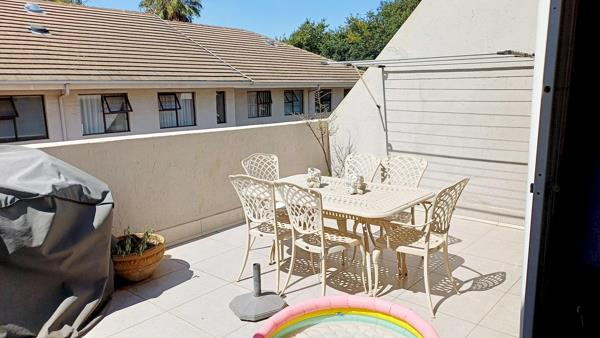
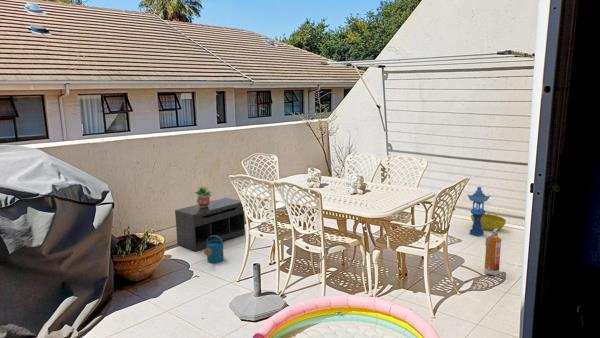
+ watering can [203,235,225,264]
+ potted plant [193,186,214,207]
+ lantern [466,186,491,237]
+ bench [174,197,246,253]
+ fire extinguisher [483,228,502,277]
+ basket [470,211,507,231]
